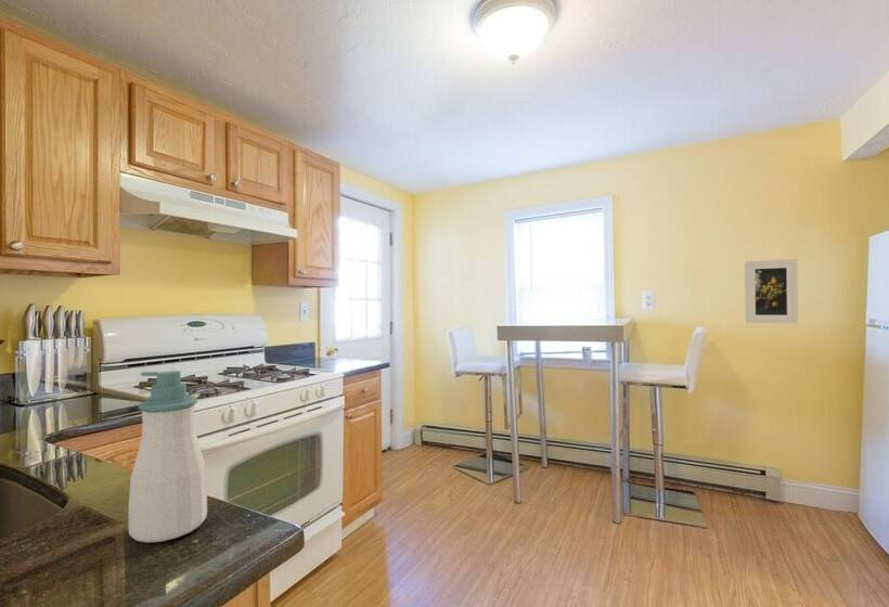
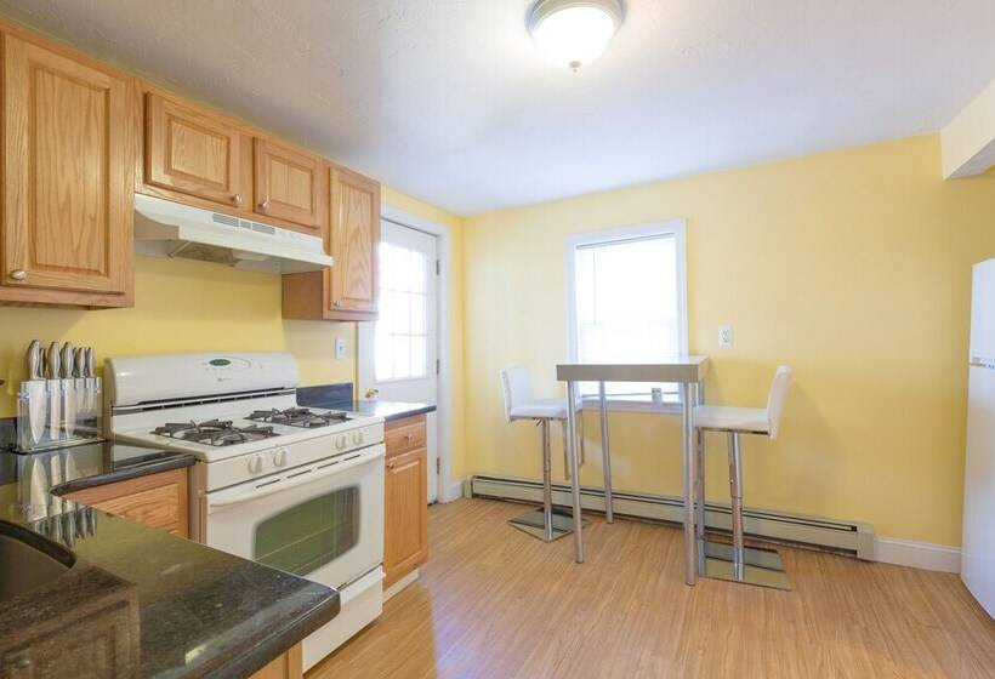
- soap bottle [128,370,208,544]
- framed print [744,258,799,324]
